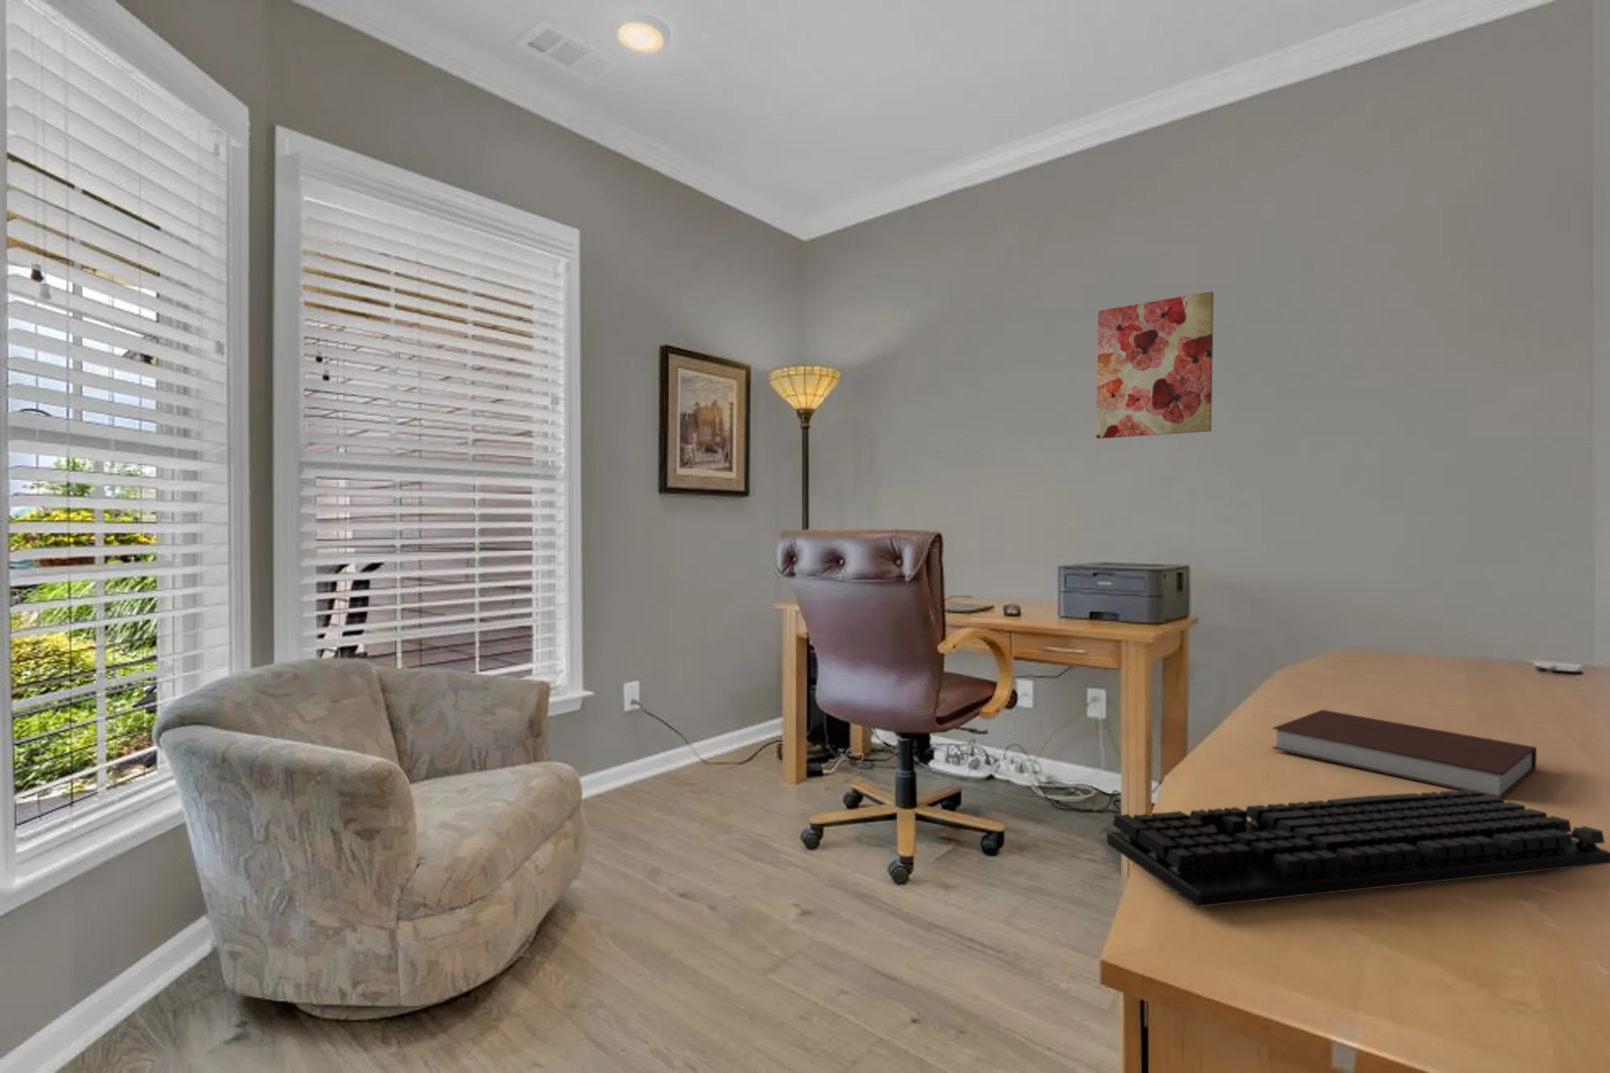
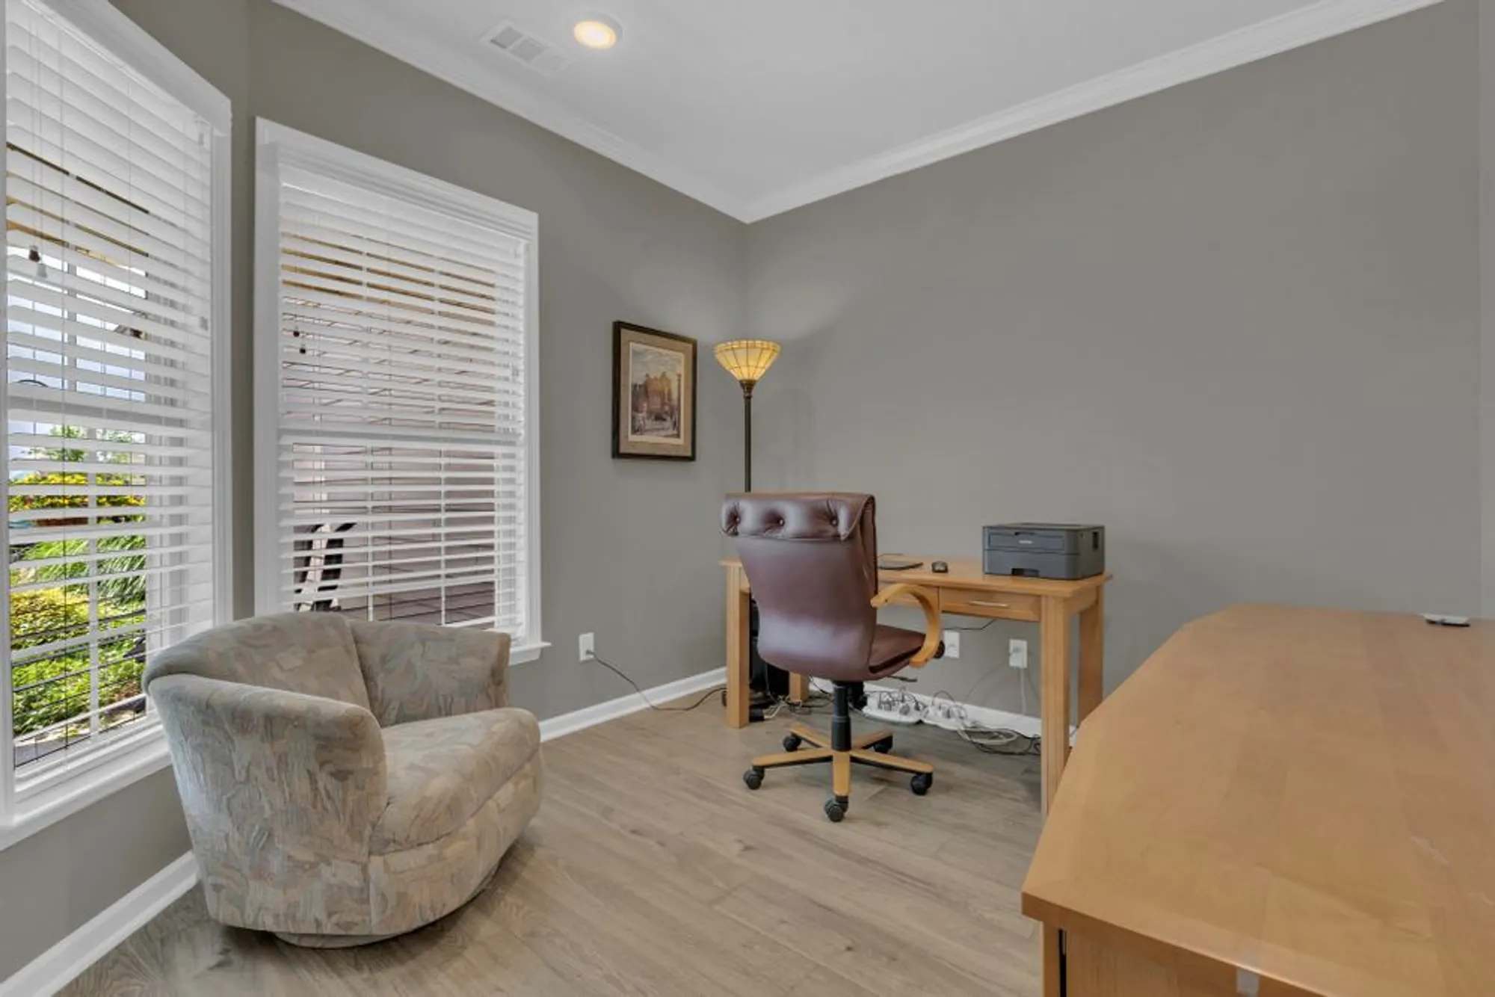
- notebook [1271,709,1538,799]
- wall art [1096,290,1215,439]
- keyboard [1106,789,1610,908]
